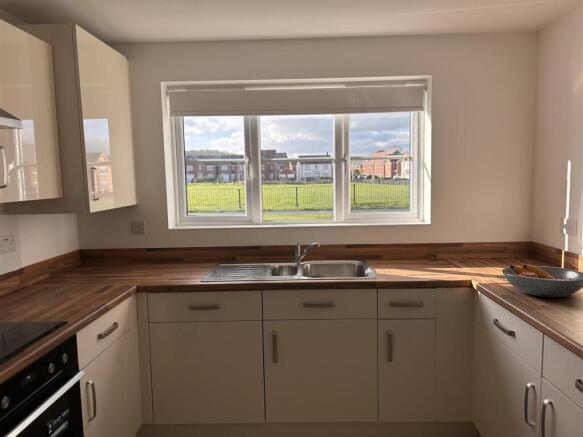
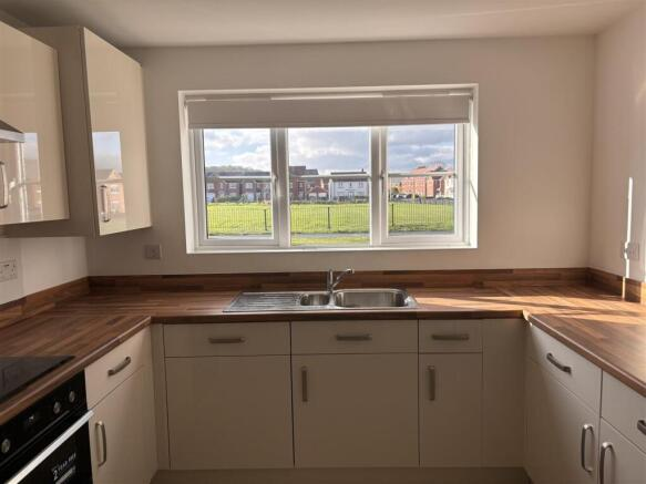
- fruit bowl [501,263,583,298]
